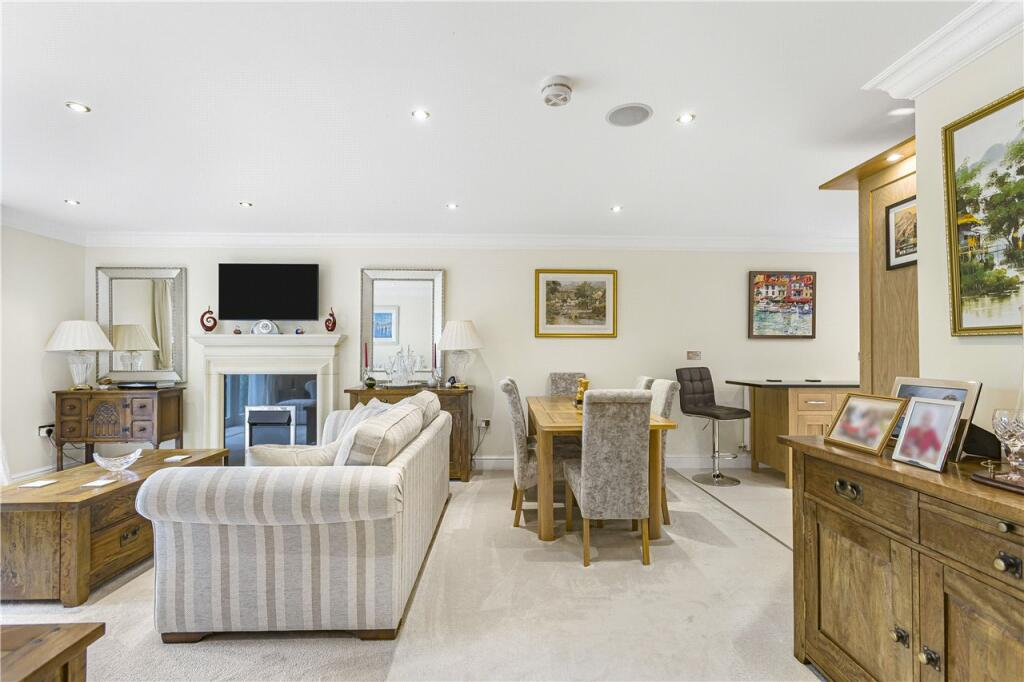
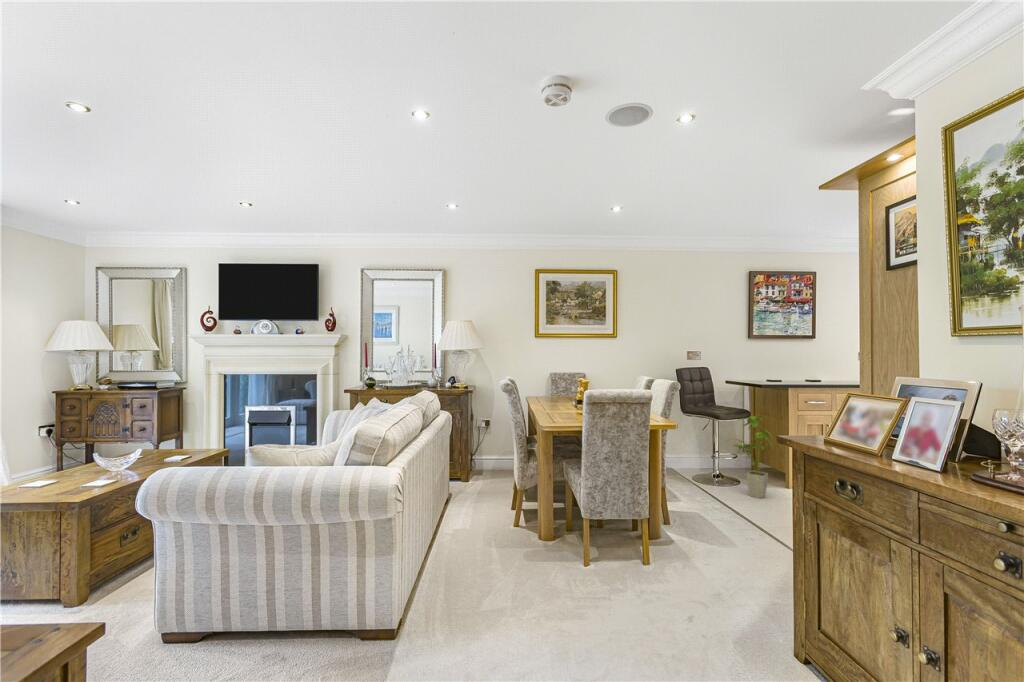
+ house plant [725,415,774,500]
